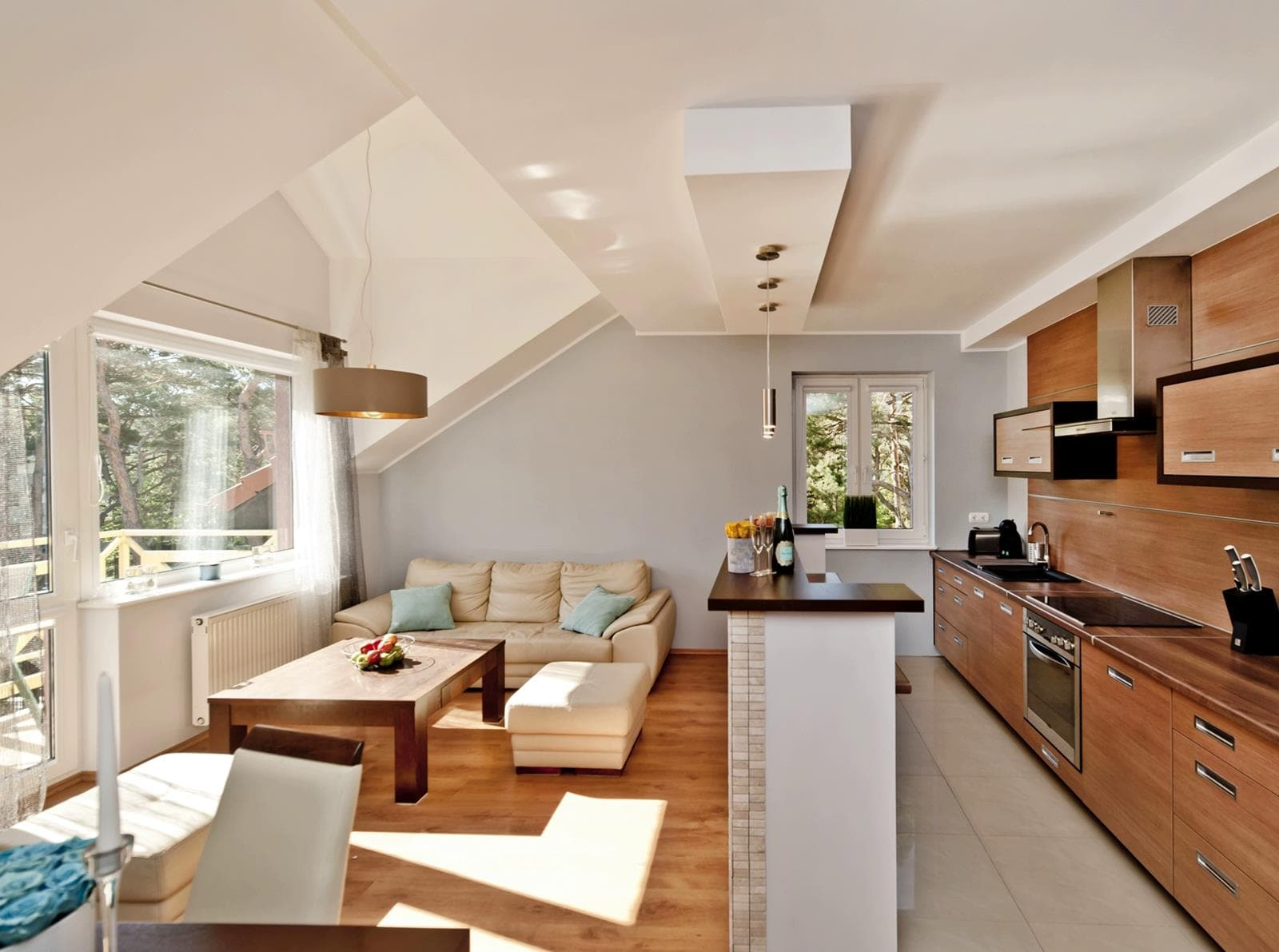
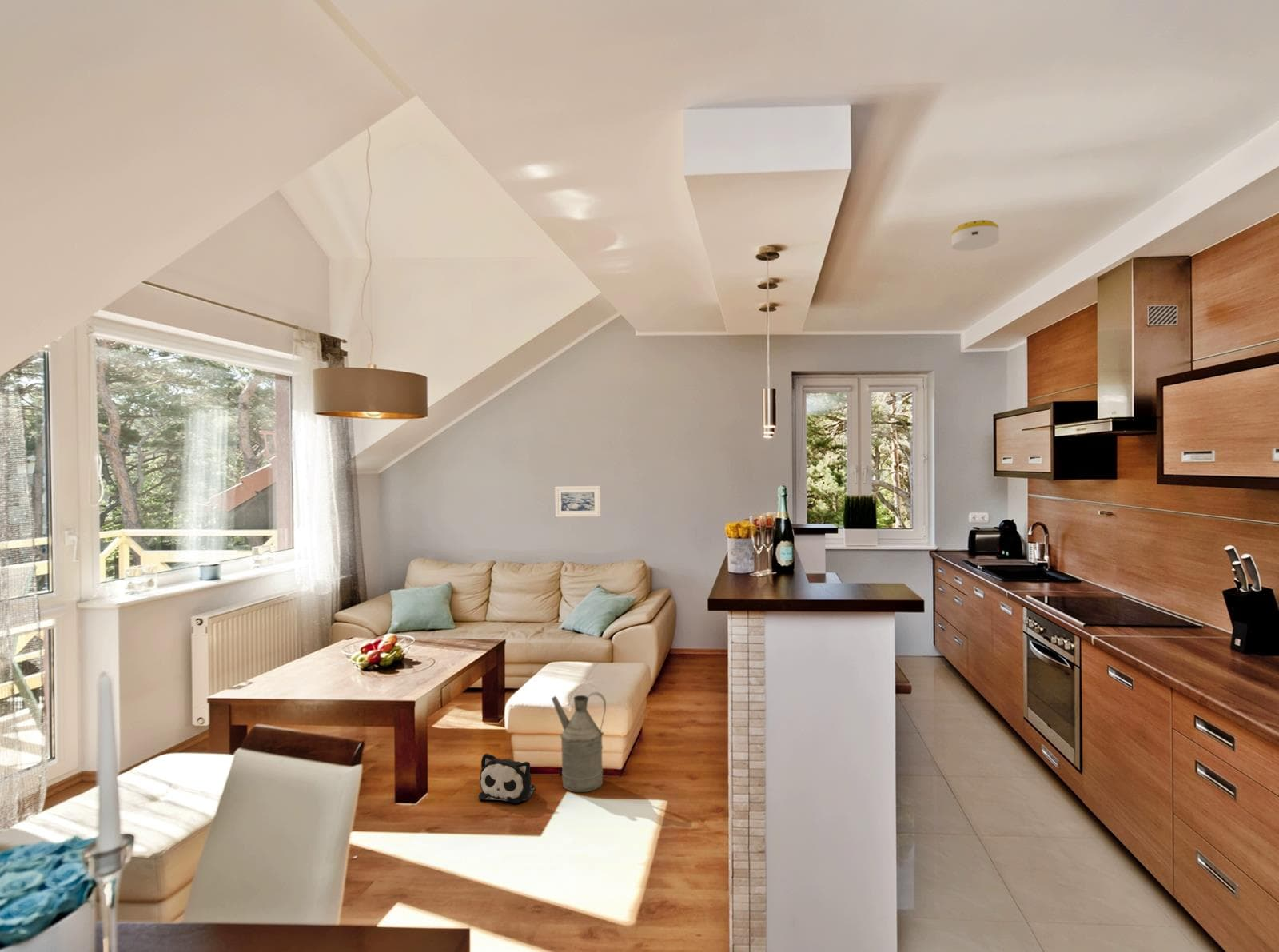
+ smoke detector [951,219,1000,252]
+ plush toy [478,752,536,804]
+ watering can [551,691,607,793]
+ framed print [554,485,601,518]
